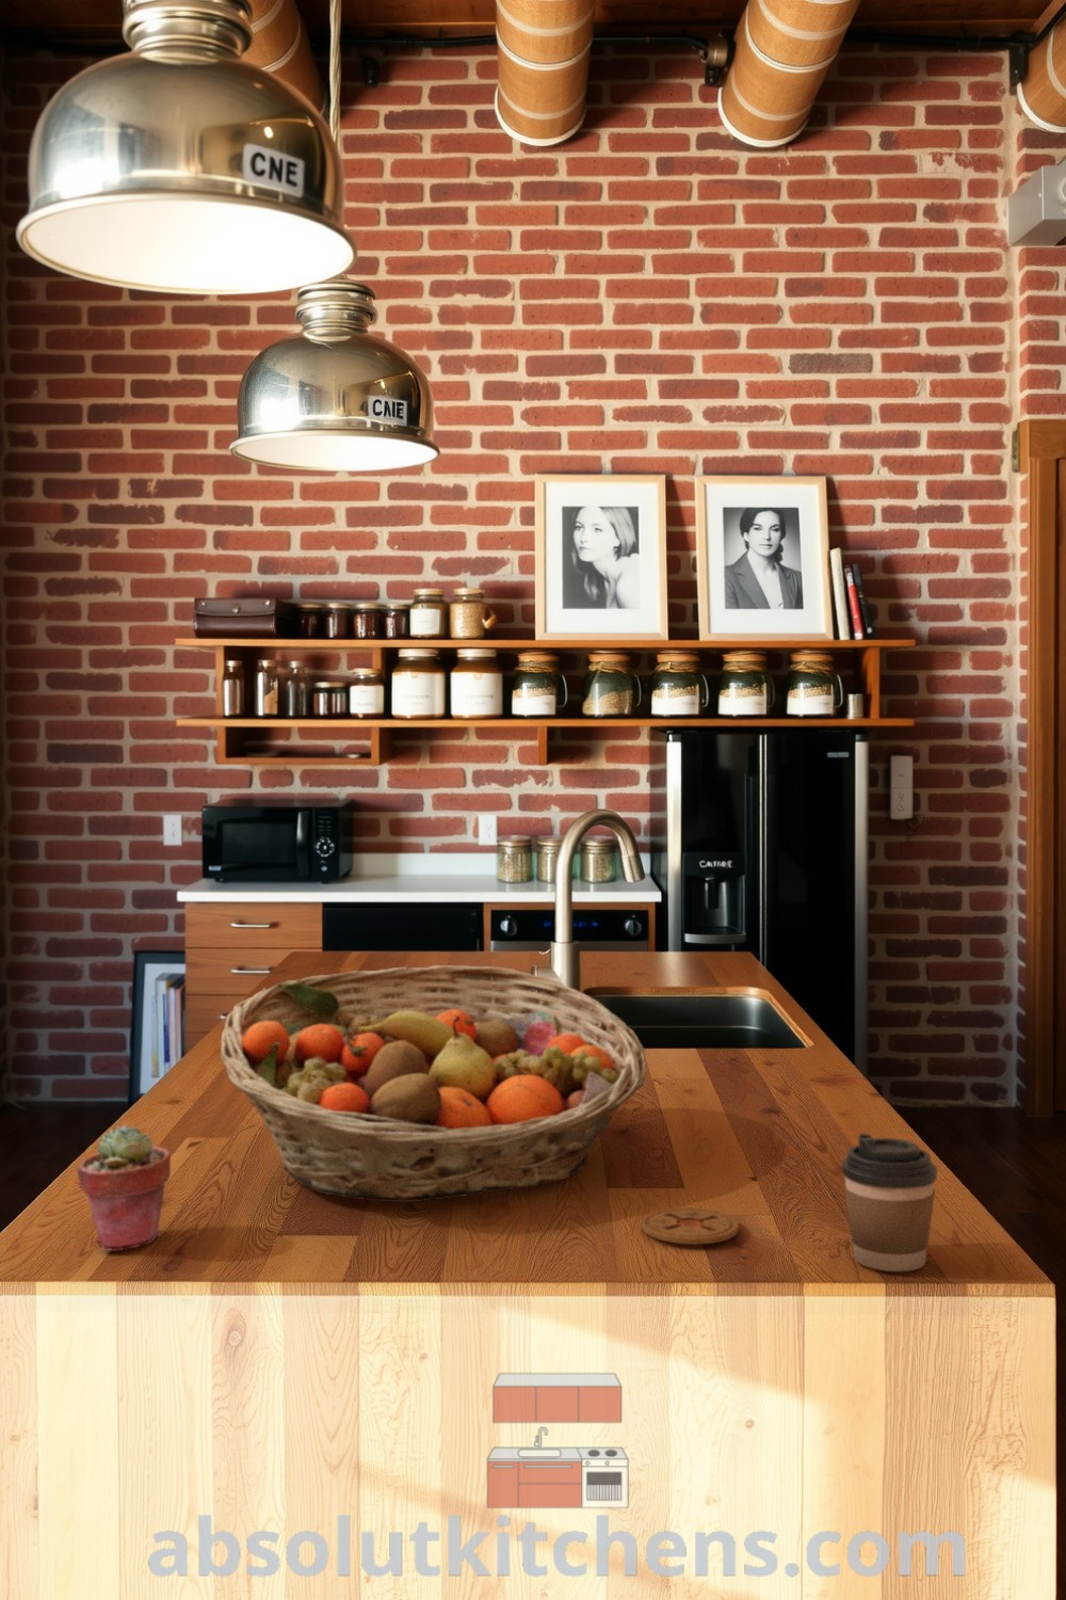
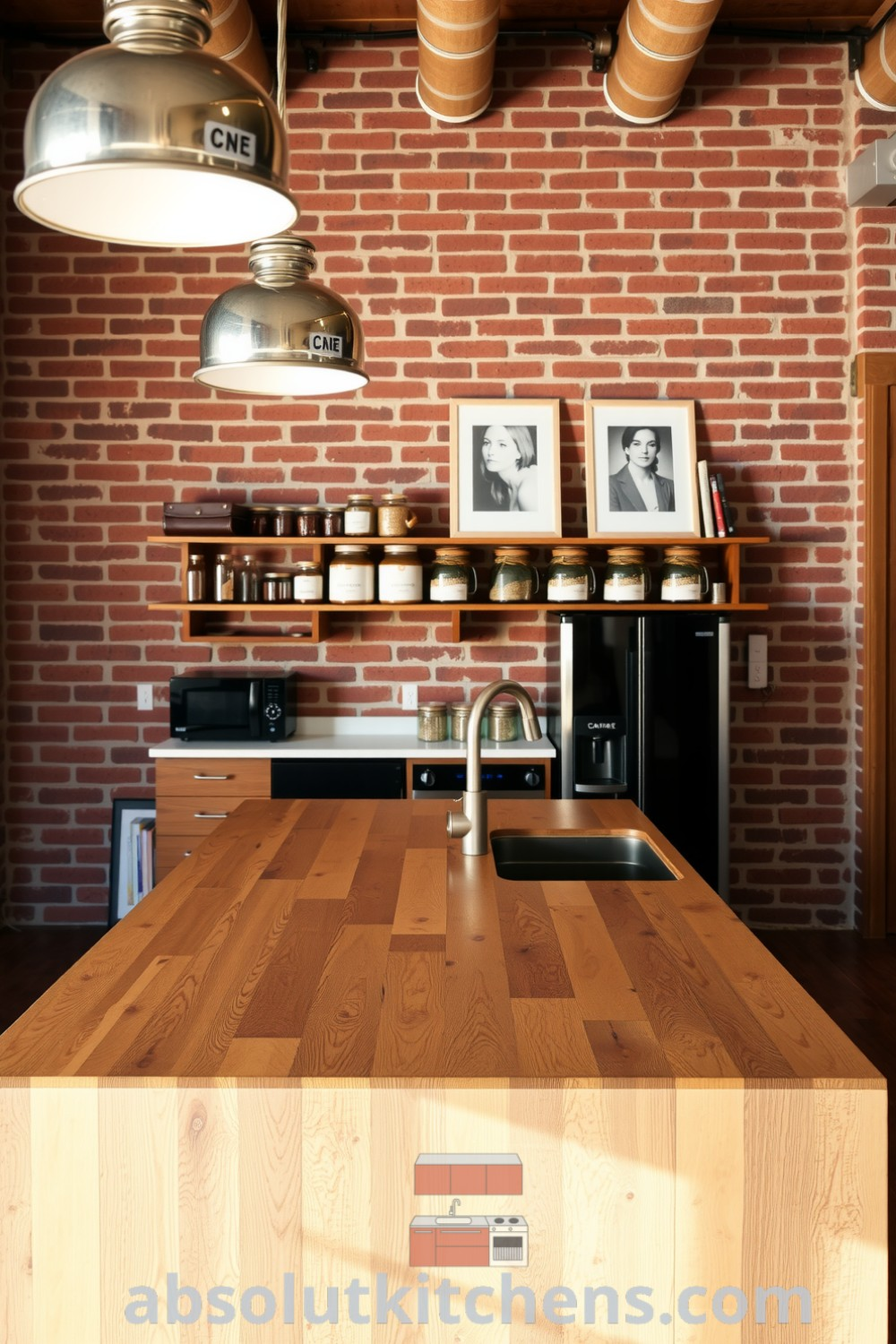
- coffee cup [840,1132,938,1273]
- coaster [640,1206,740,1246]
- fruit basket [220,964,647,1204]
- potted succulent [77,1123,171,1251]
